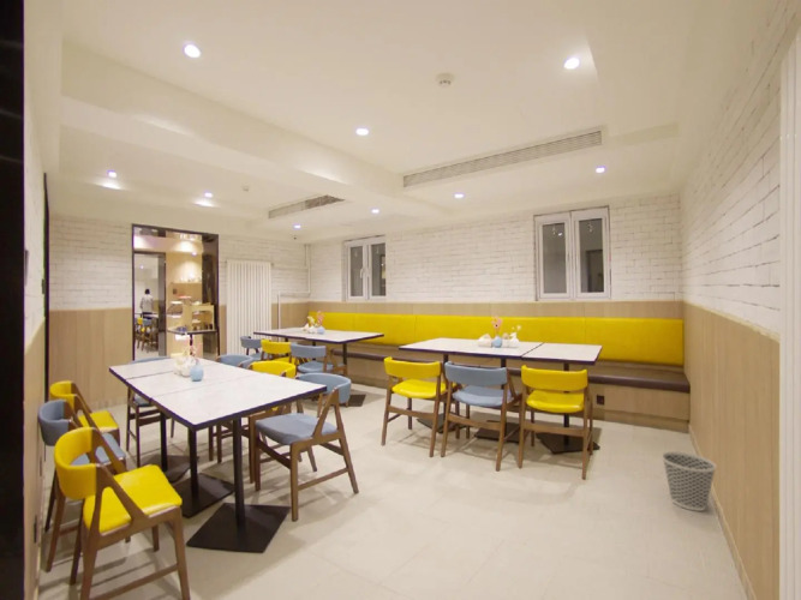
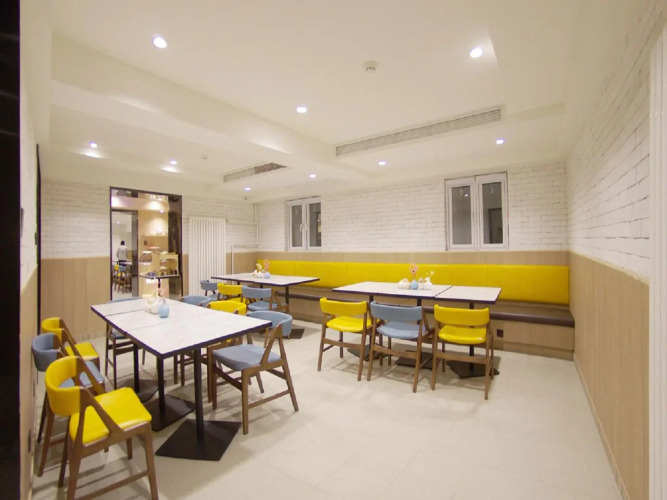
- wastebasket [660,450,717,512]
